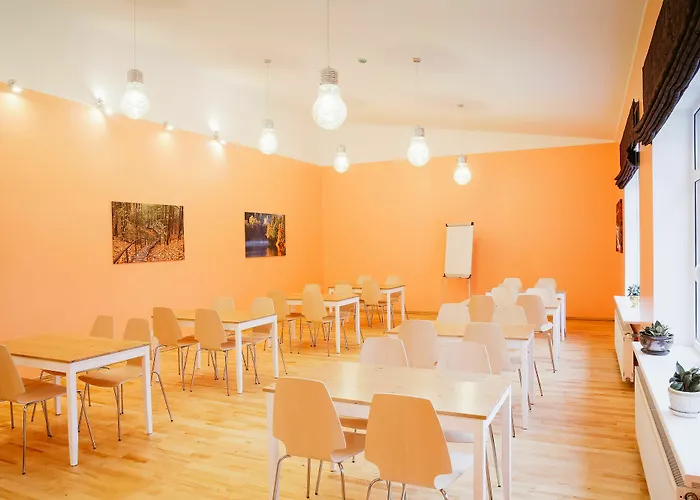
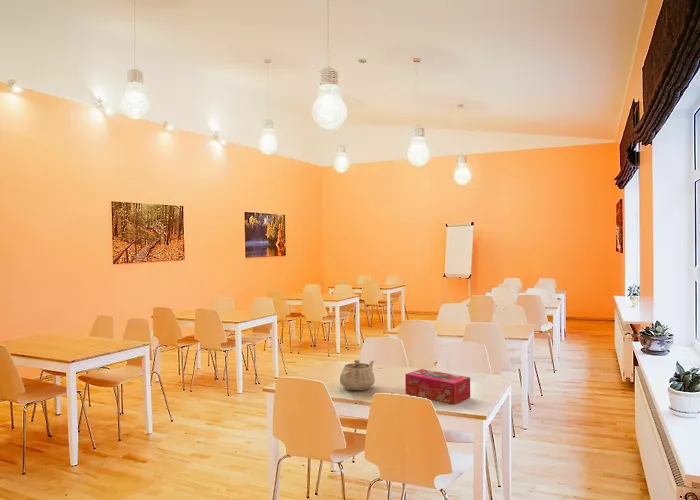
+ teapot [339,359,376,391]
+ tissue box [404,368,471,405]
